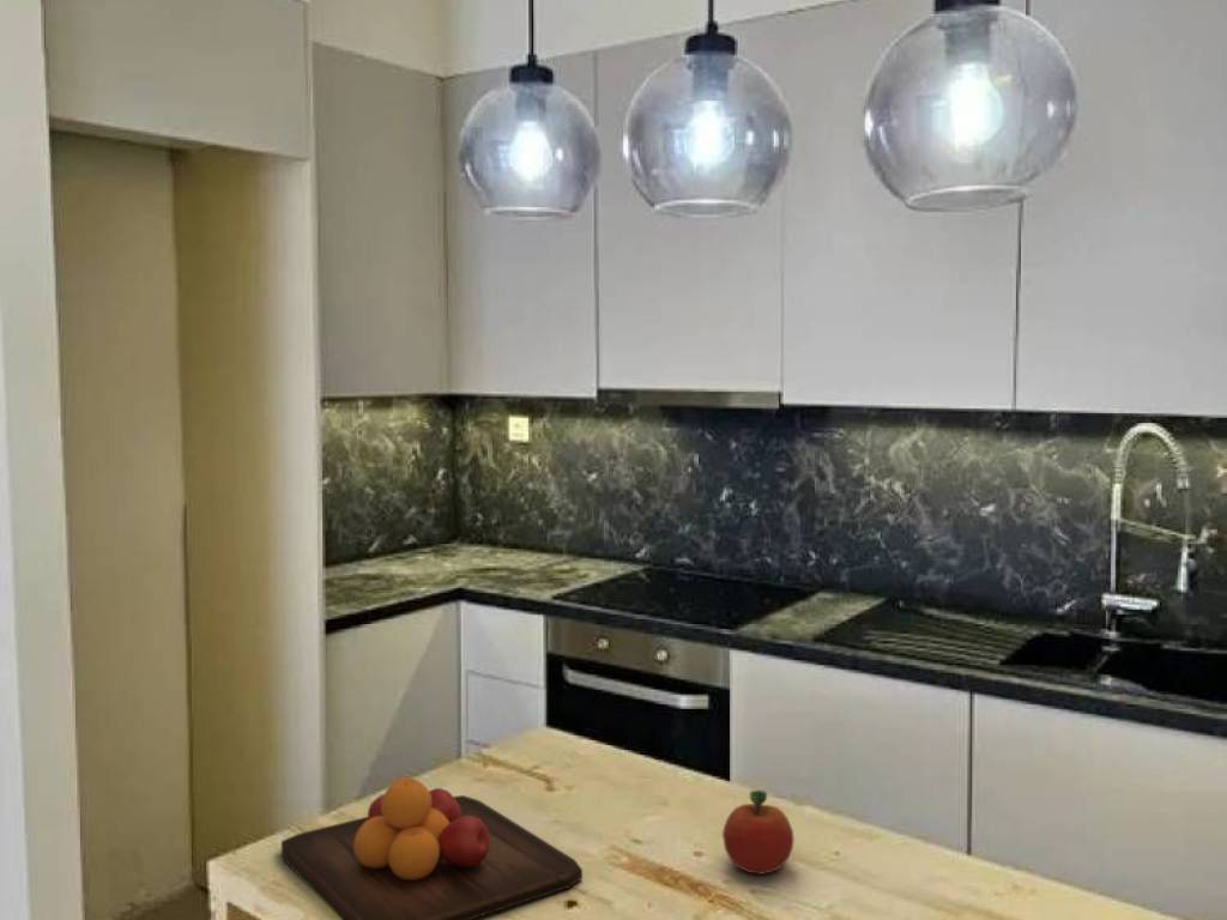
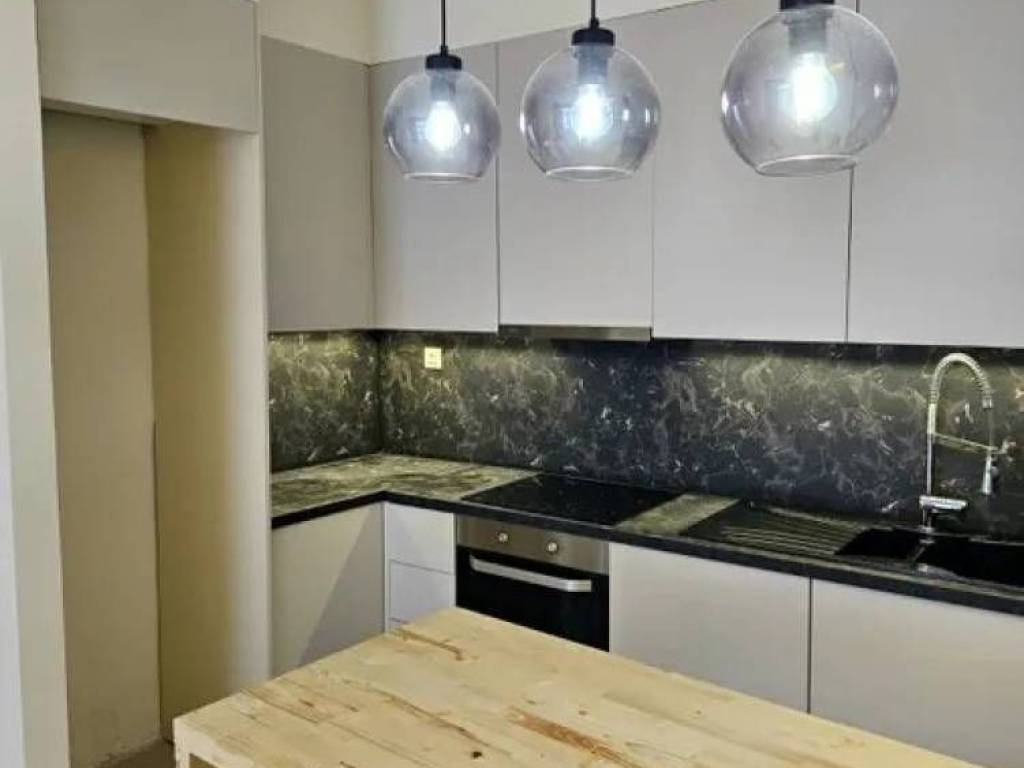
- chopping board [280,776,584,920]
- fruit [721,789,796,876]
